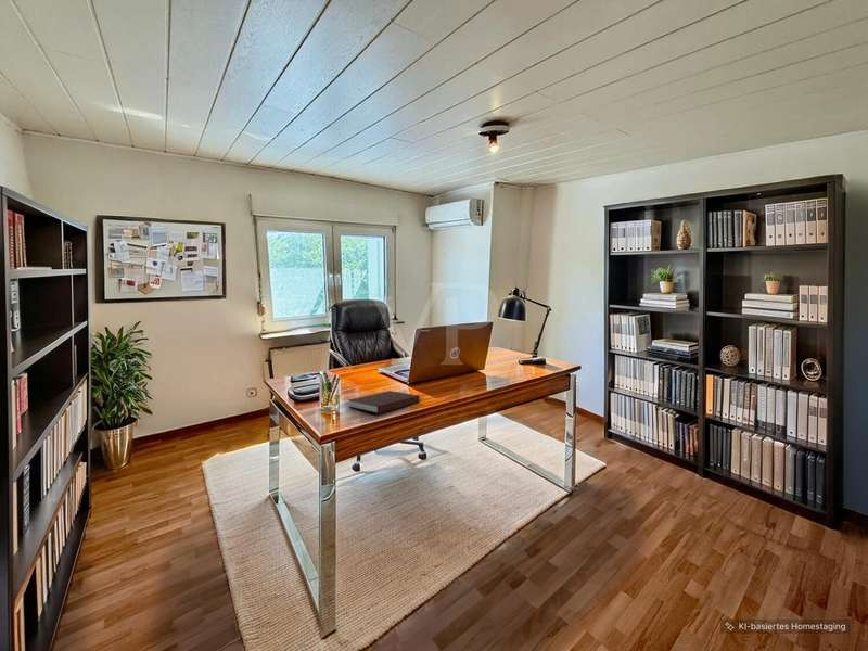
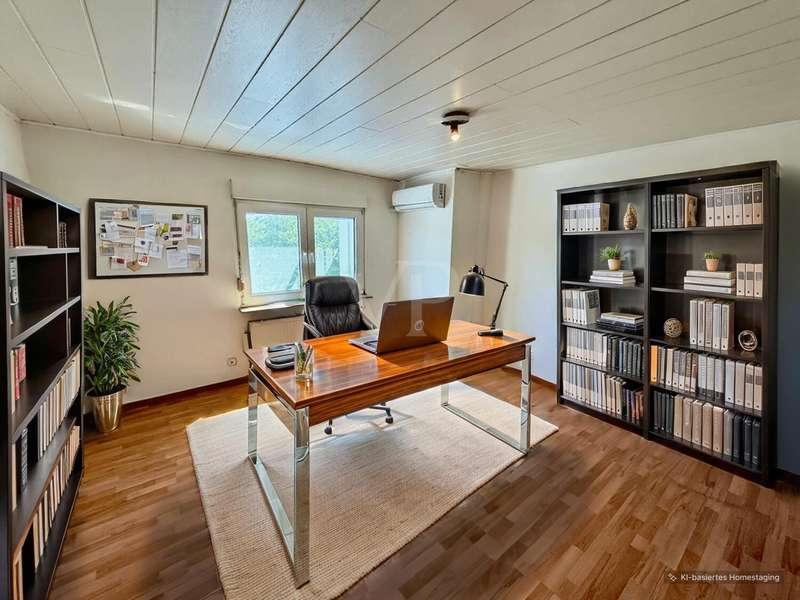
- notebook [347,390,421,414]
